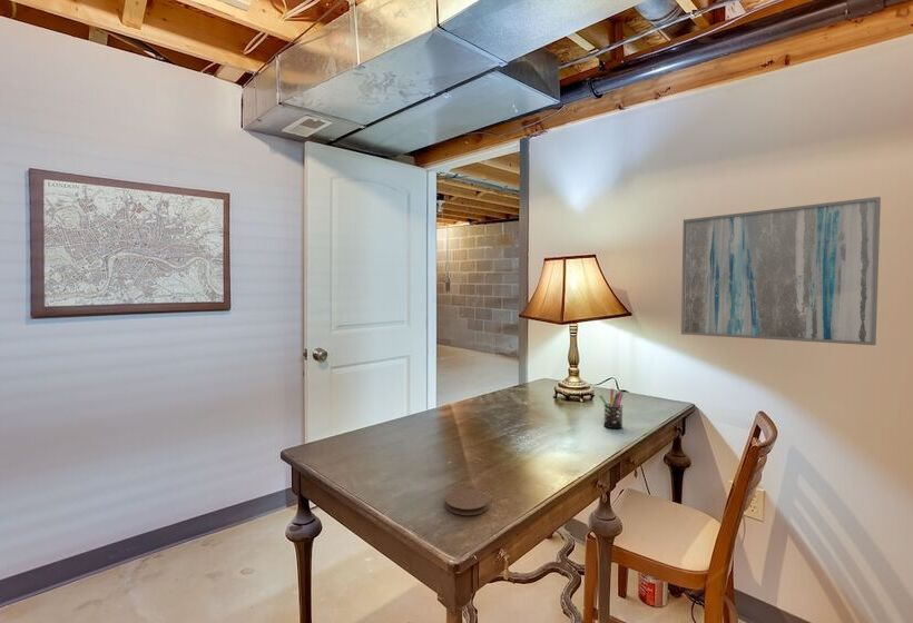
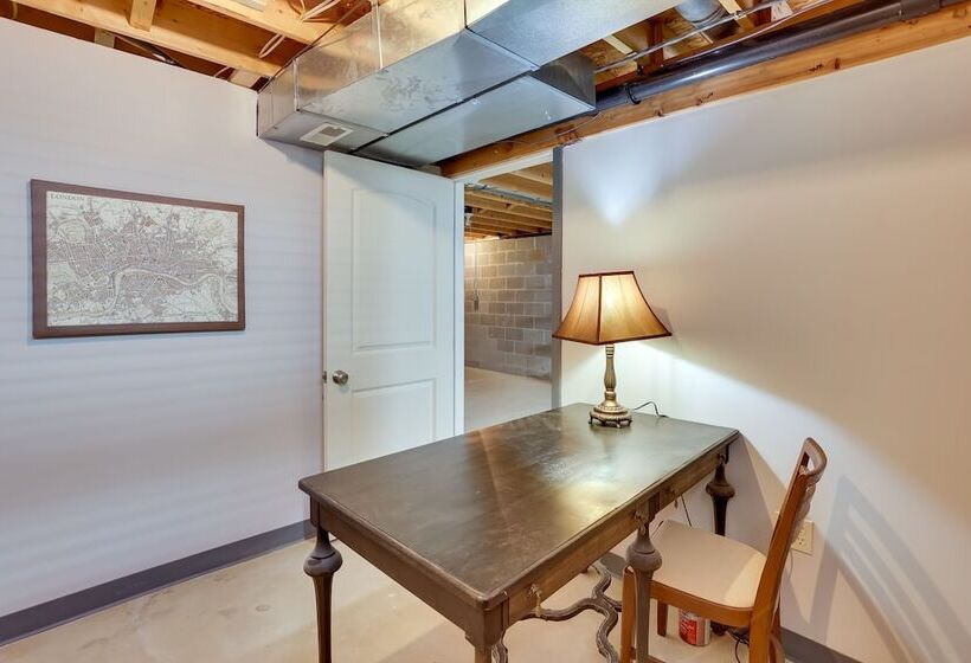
- coaster [444,488,490,516]
- pen holder [598,387,625,429]
- wall art [680,196,882,346]
